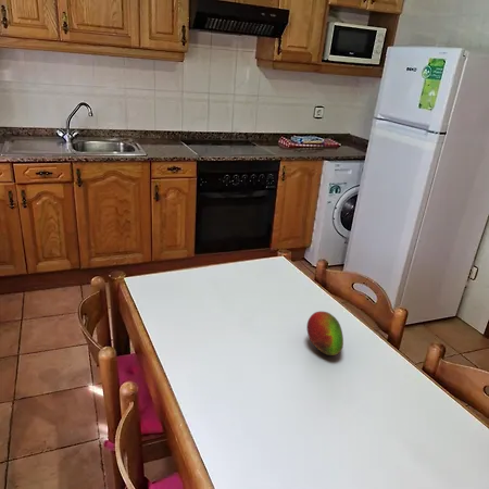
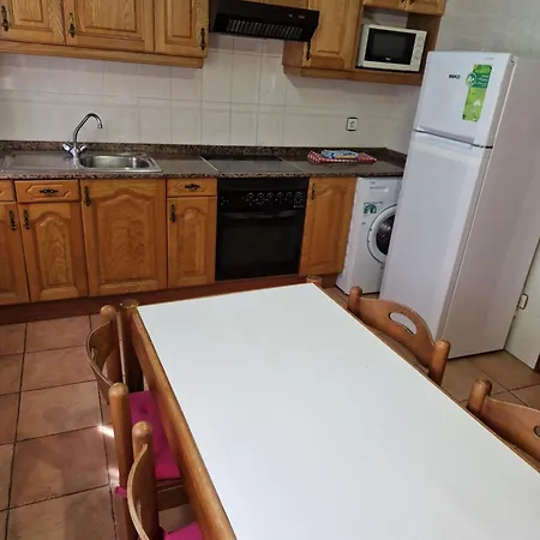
- fruit [305,311,344,356]
